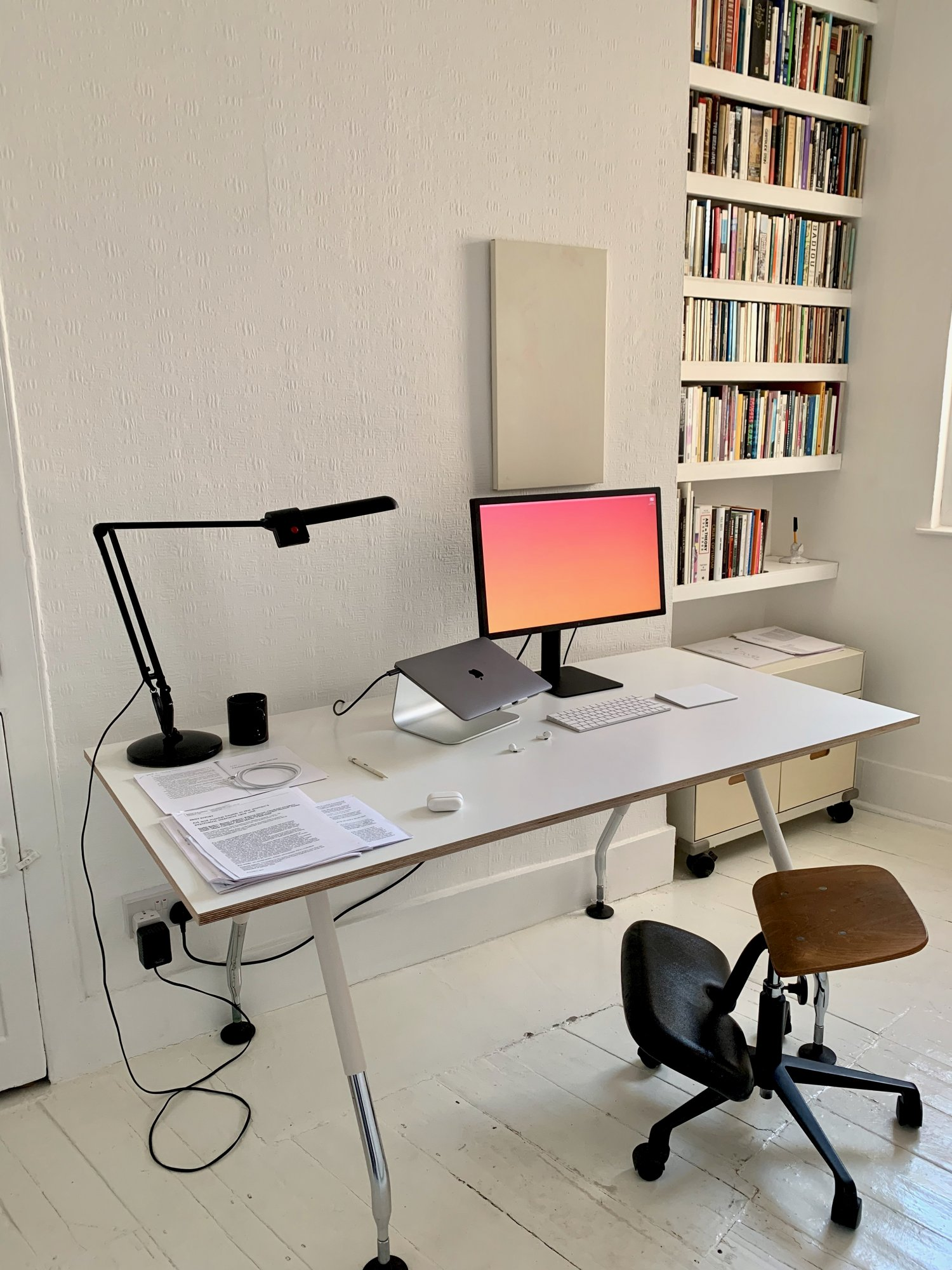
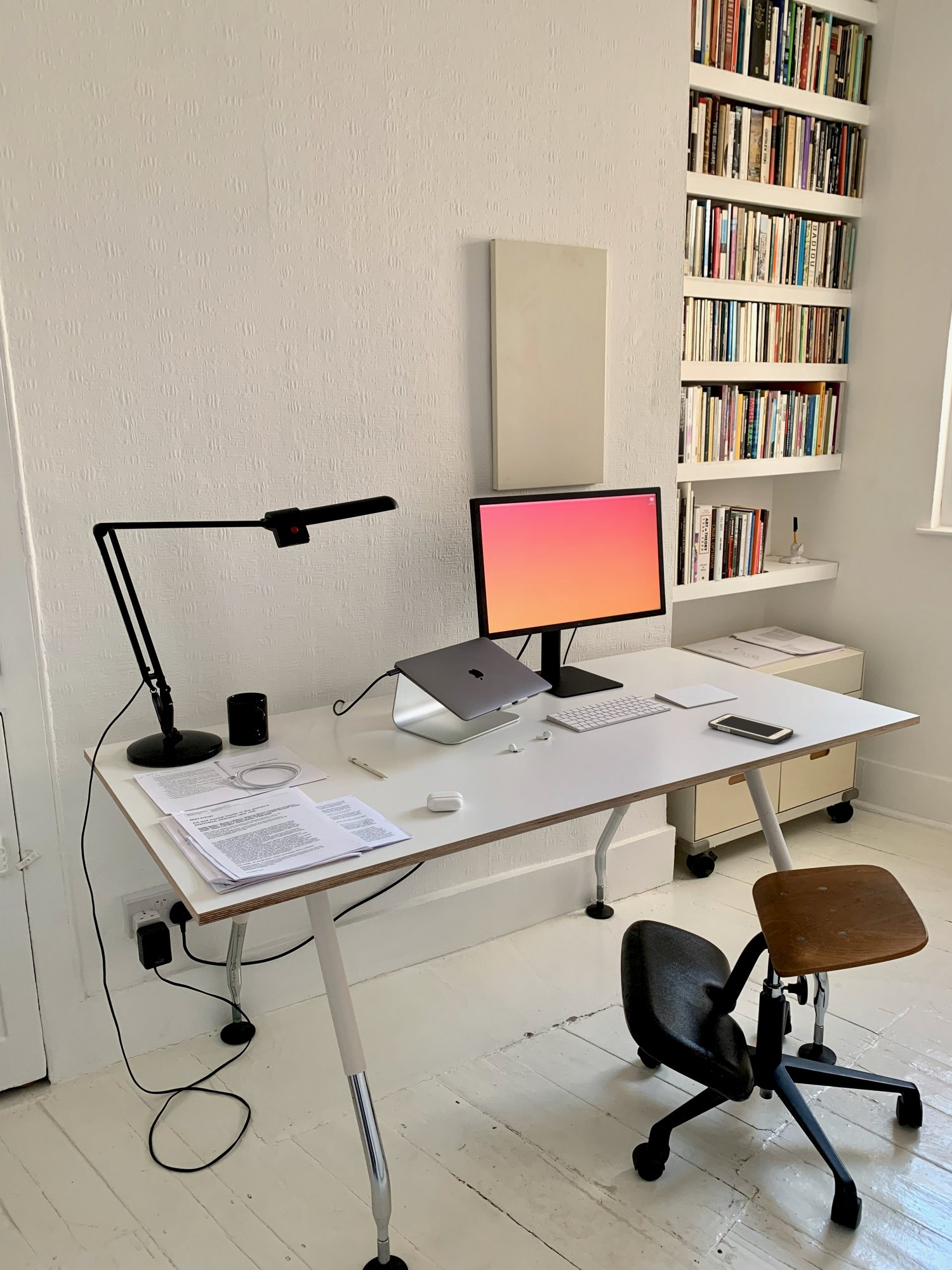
+ cell phone [708,713,794,744]
